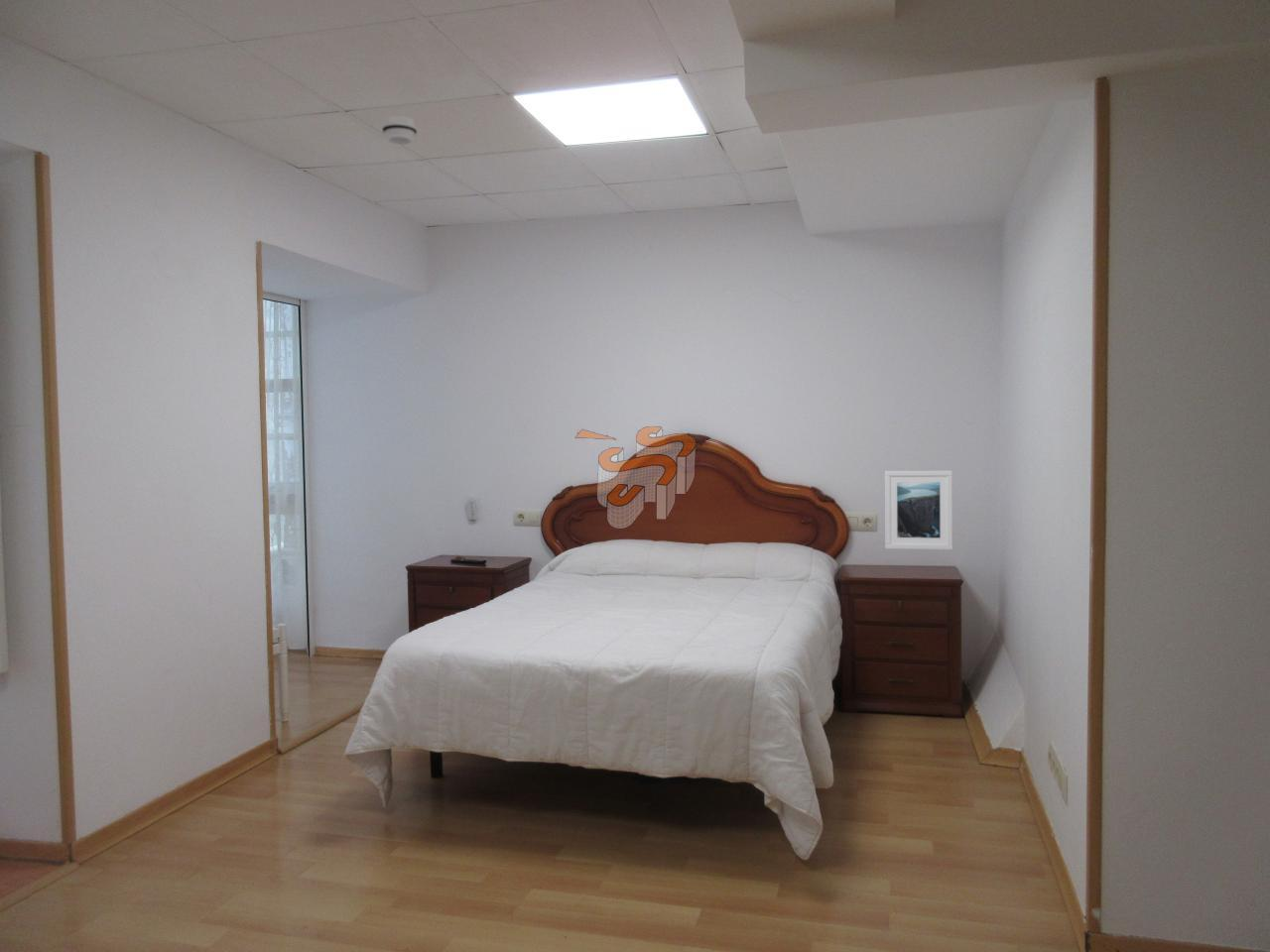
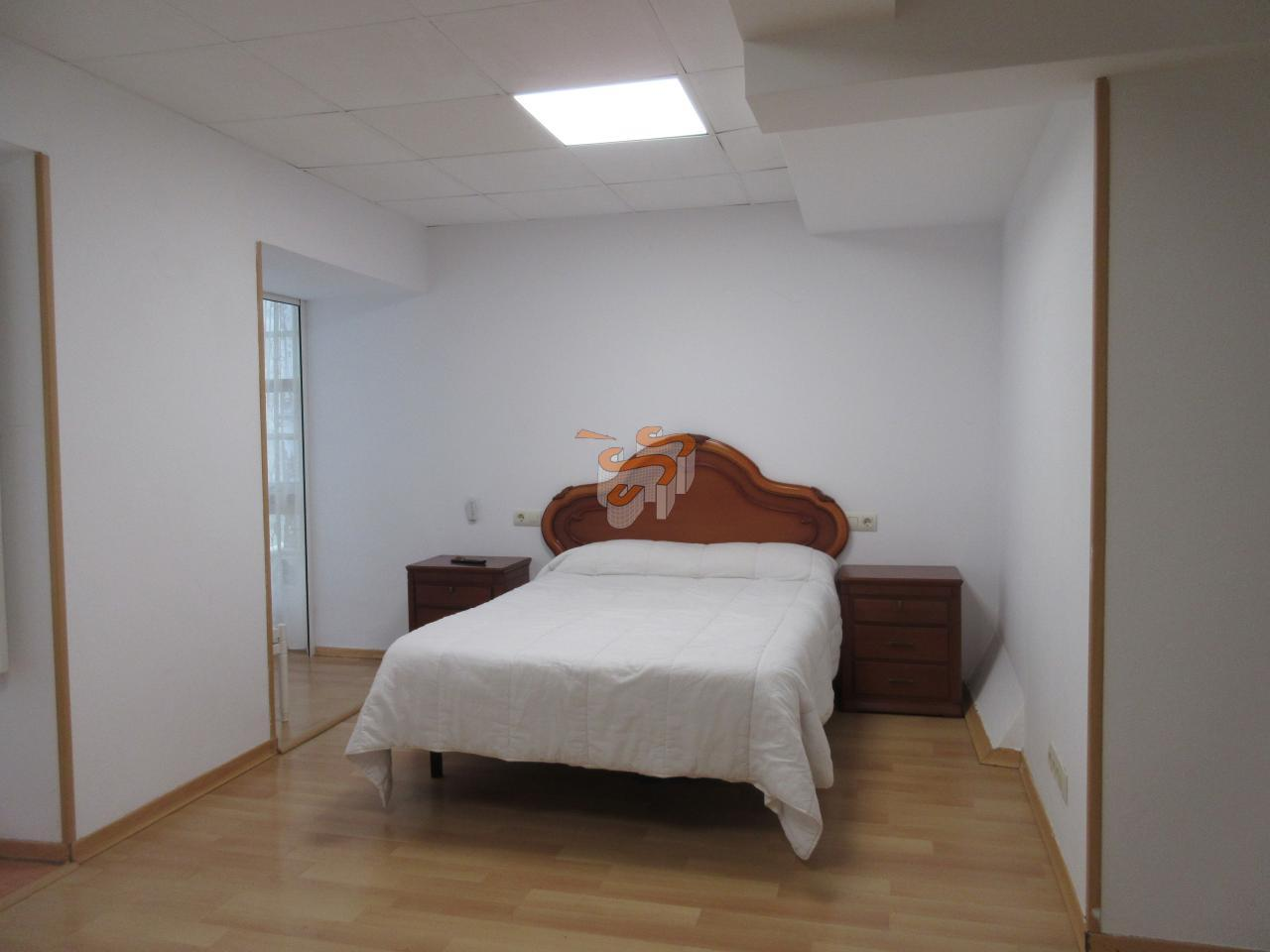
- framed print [884,469,953,550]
- smoke detector [381,115,418,146]
